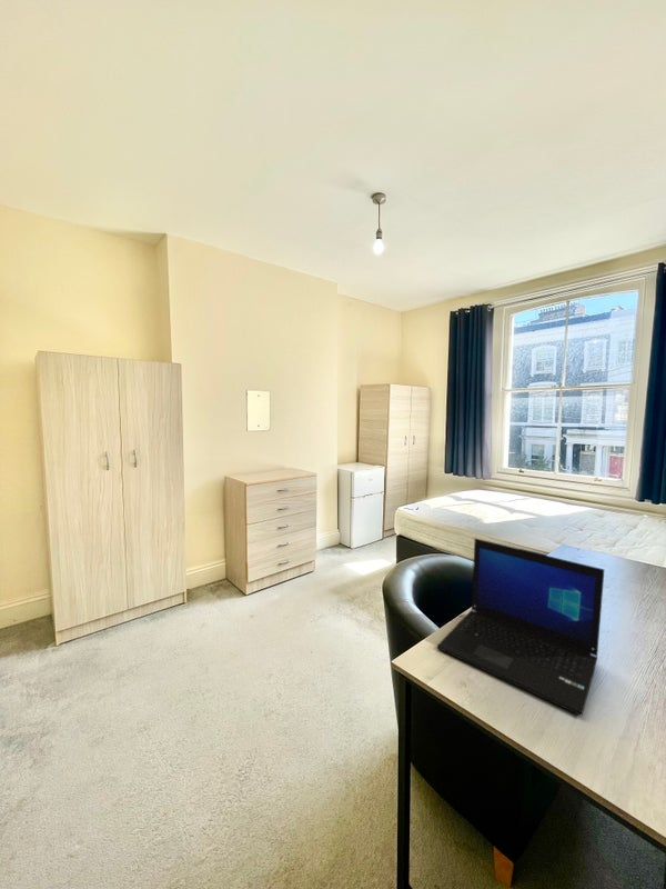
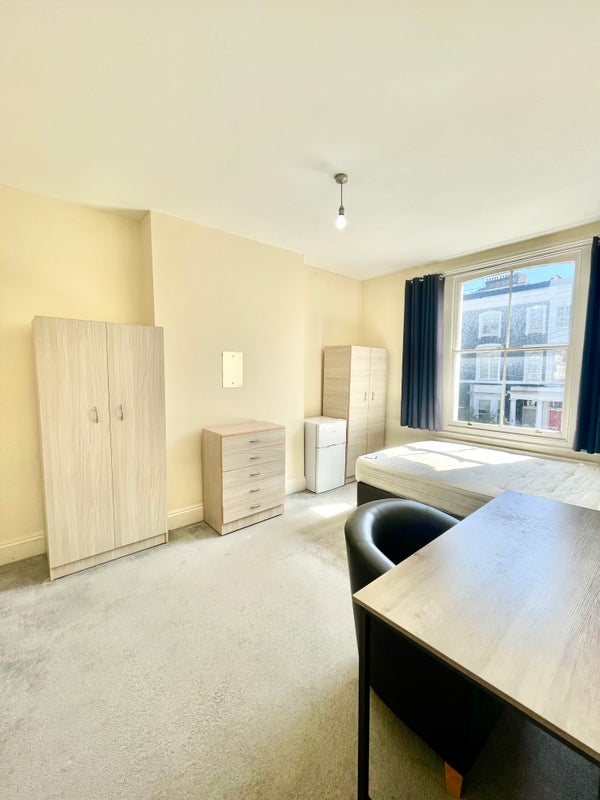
- laptop [436,538,605,717]
